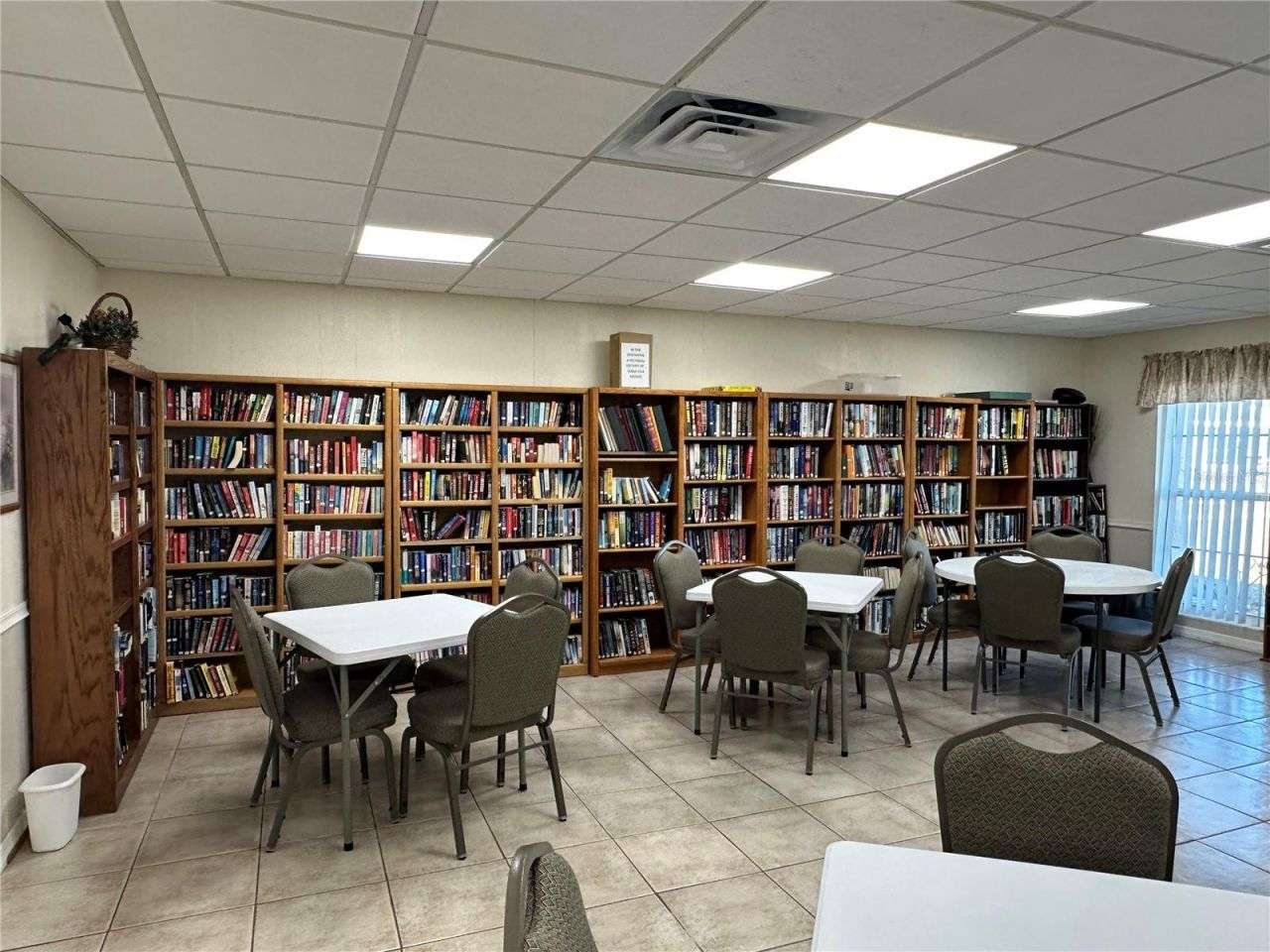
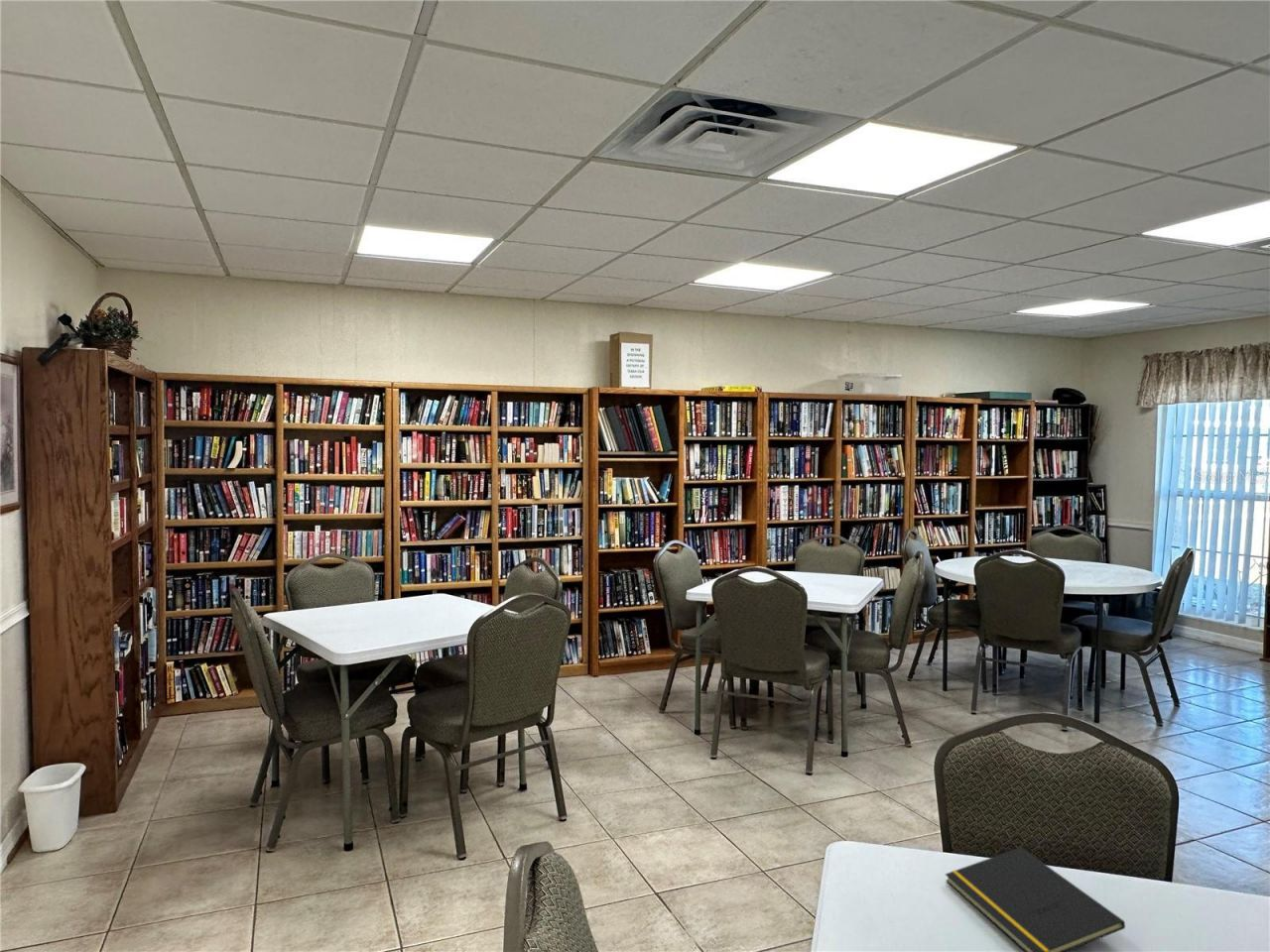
+ notepad [945,846,1126,952]
